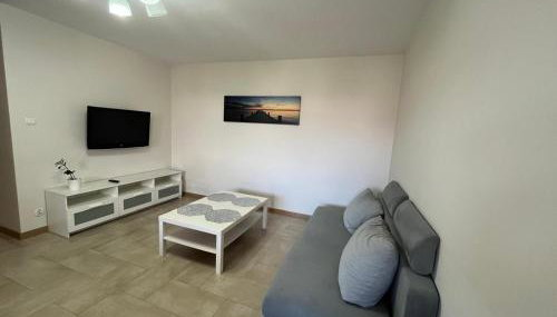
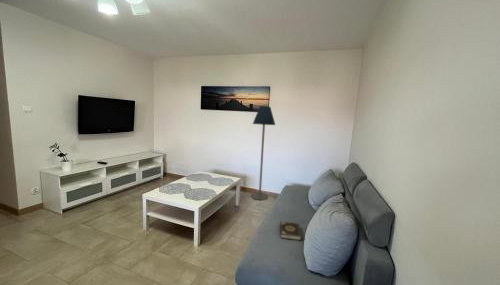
+ book [279,221,304,241]
+ floor lamp [250,105,276,201]
